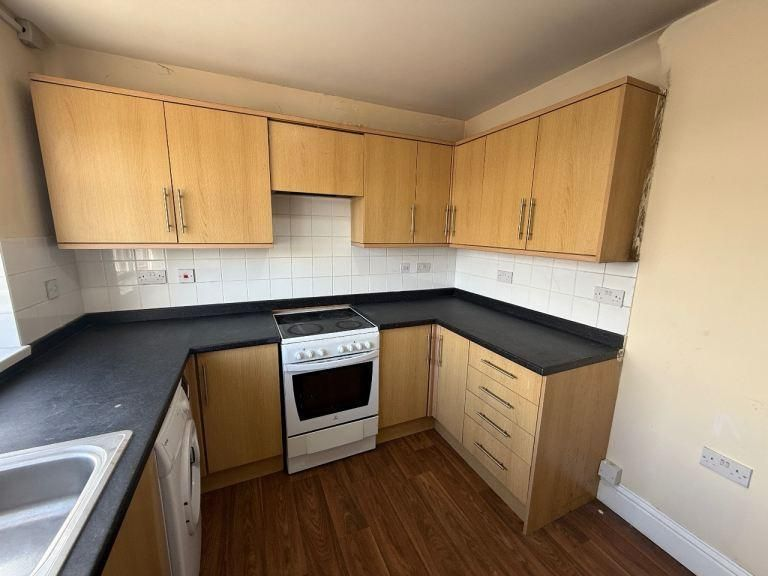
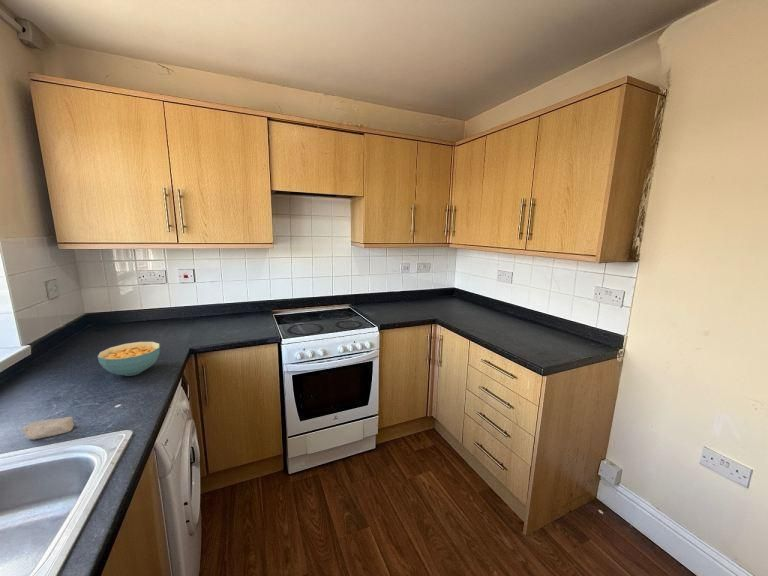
+ soap bar [22,416,75,441]
+ cereal bowl [97,341,161,377]
